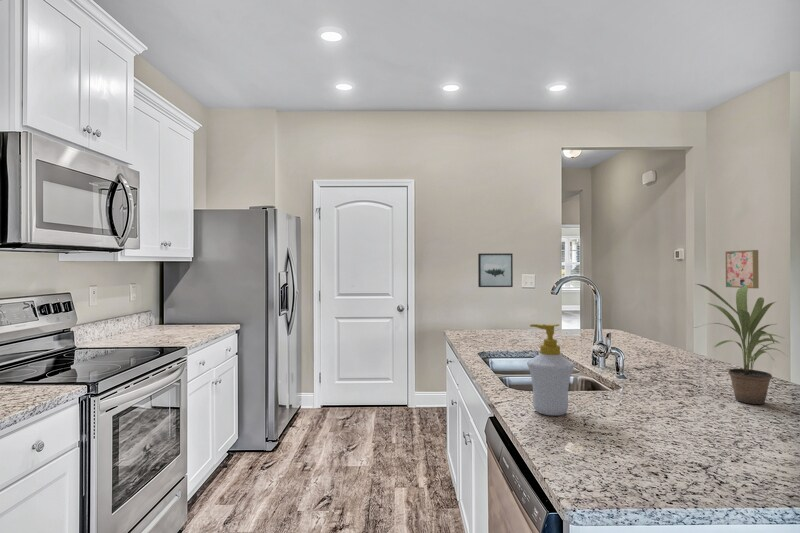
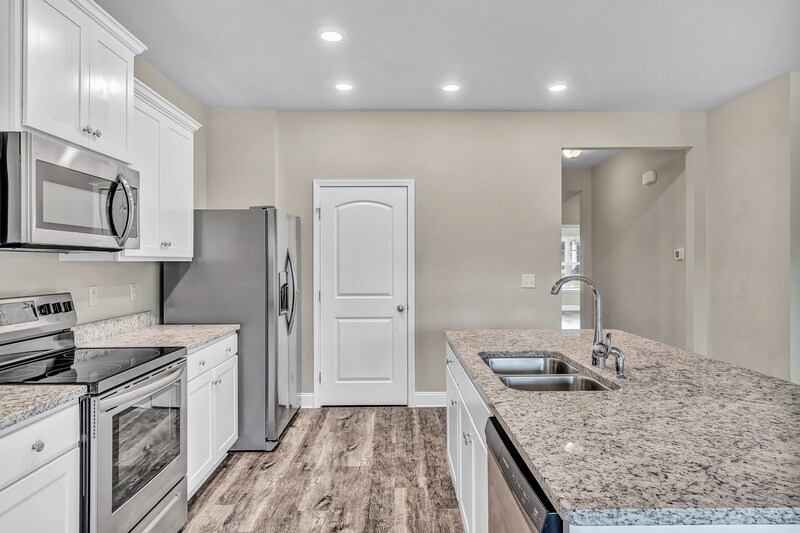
- soap bottle [526,323,575,416]
- wall art [725,249,760,289]
- wall art [477,252,514,288]
- potted plant [693,283,788,405]
